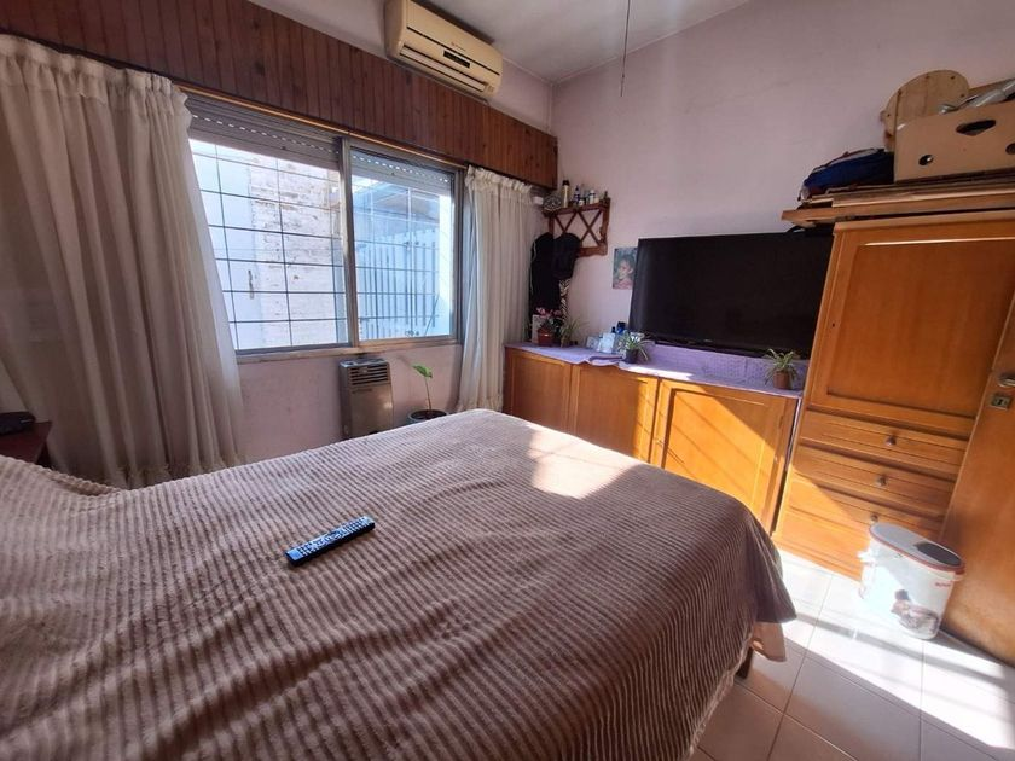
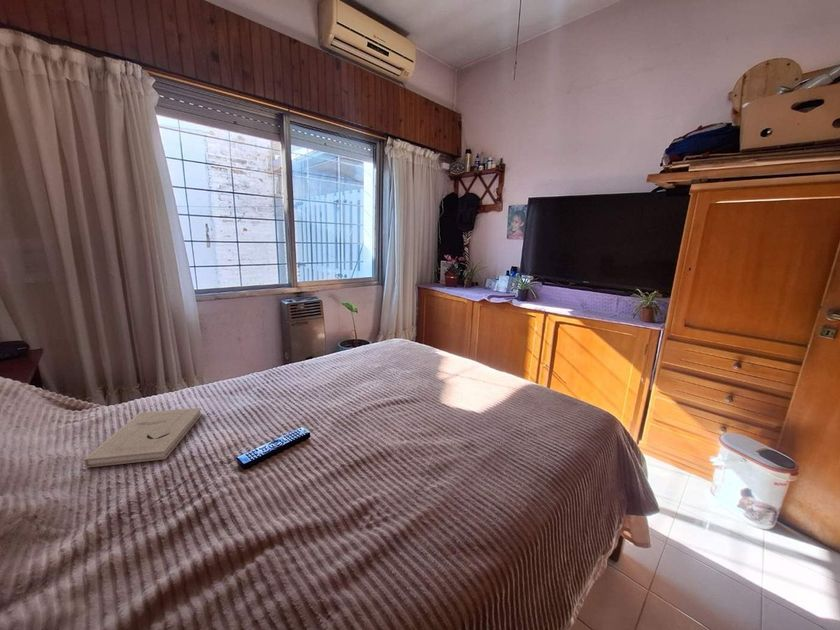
+ book [83,407,203,469]
